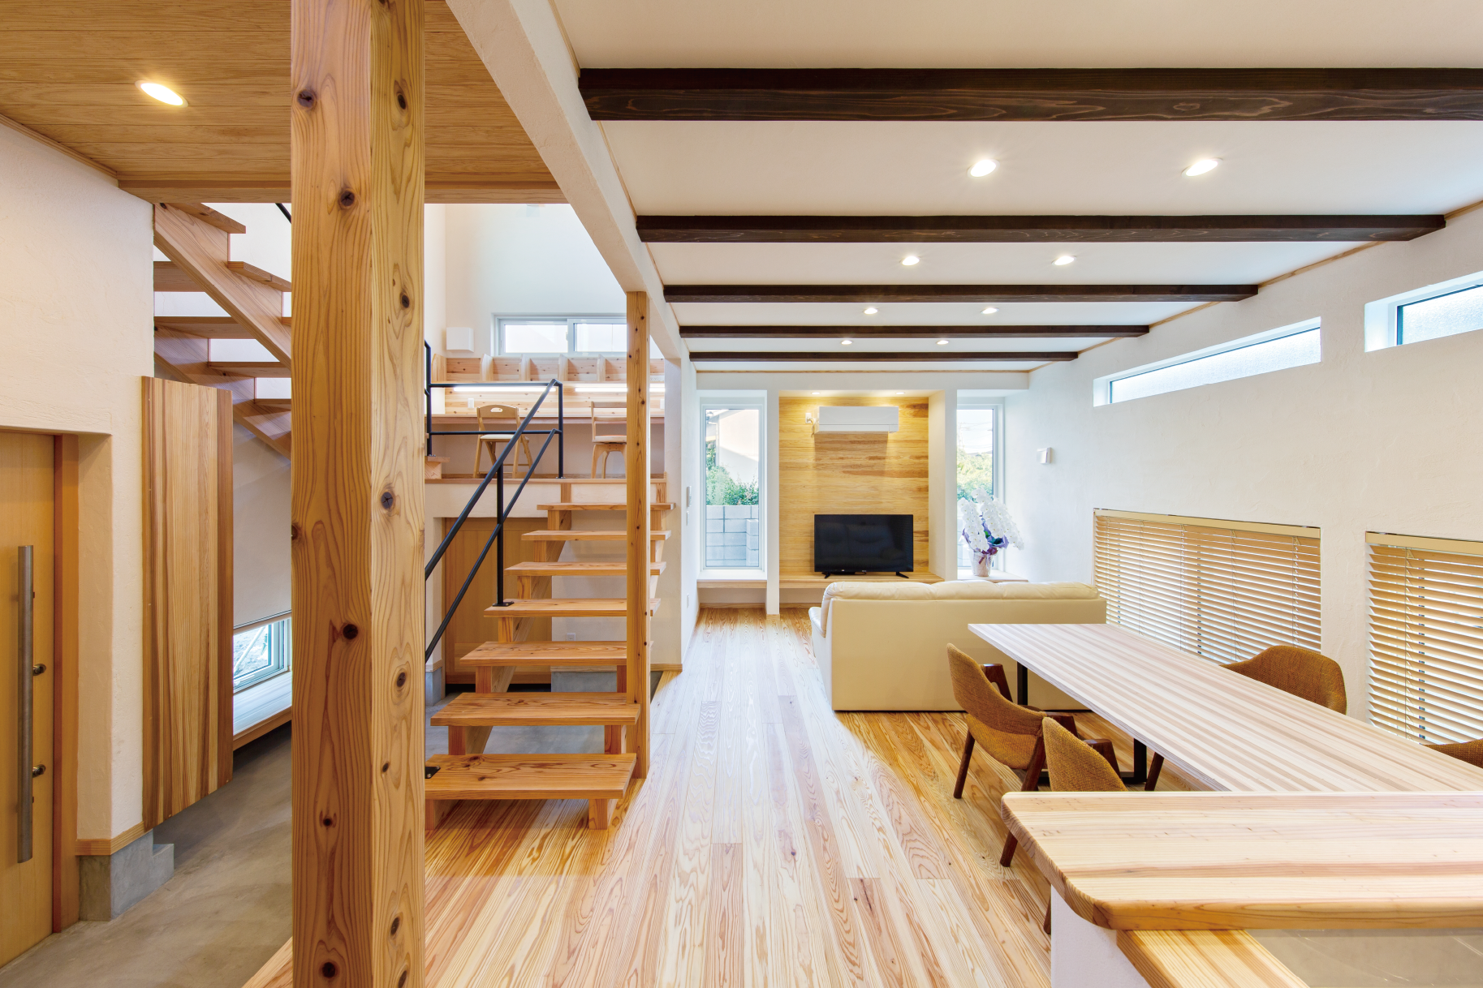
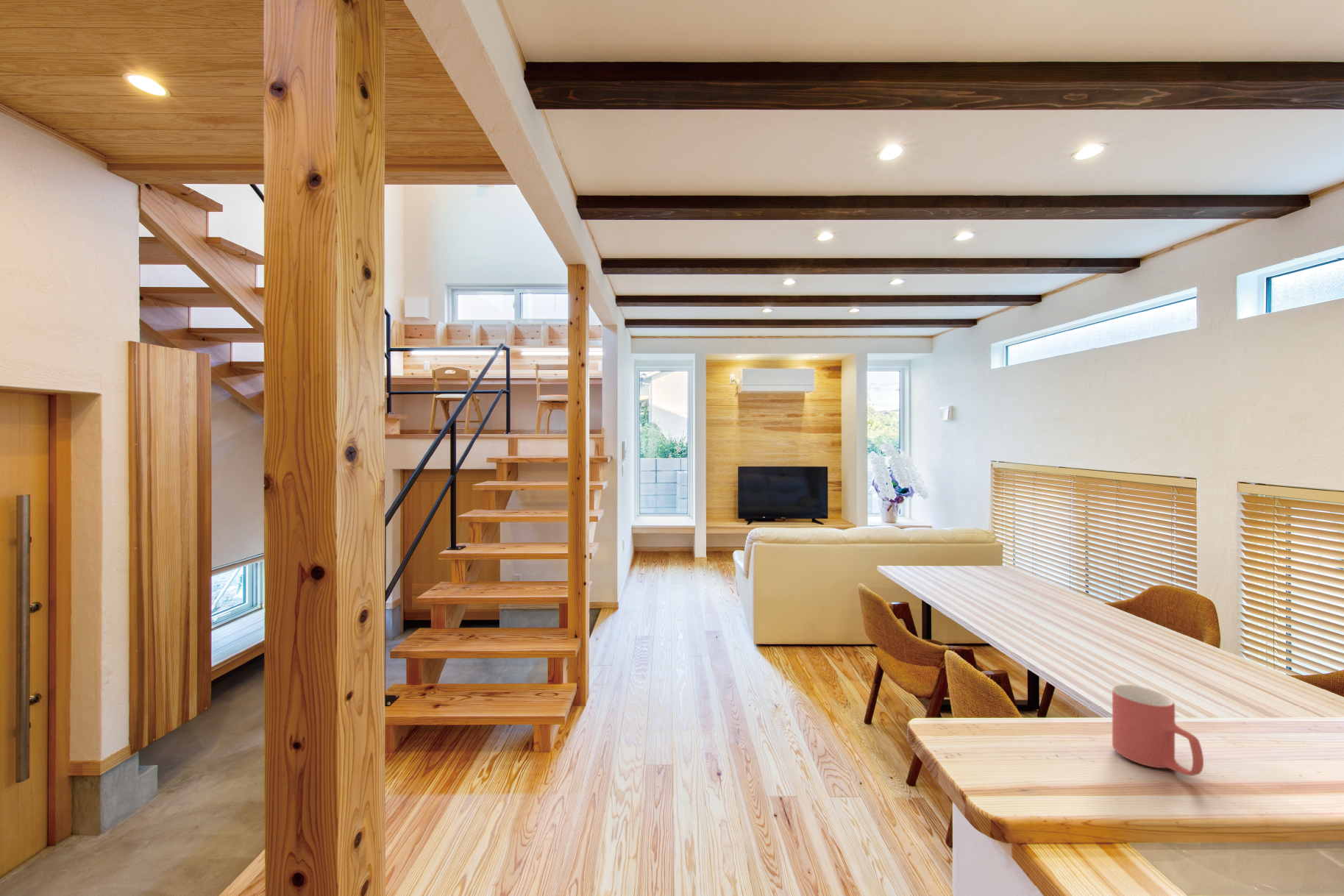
+ mug [1112,684,1204,776]
